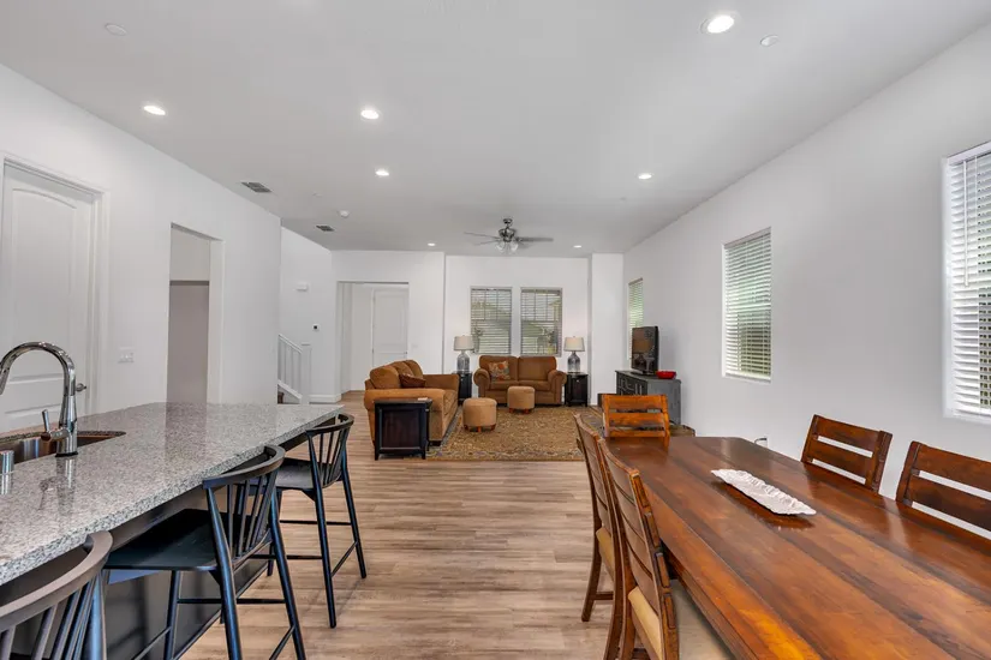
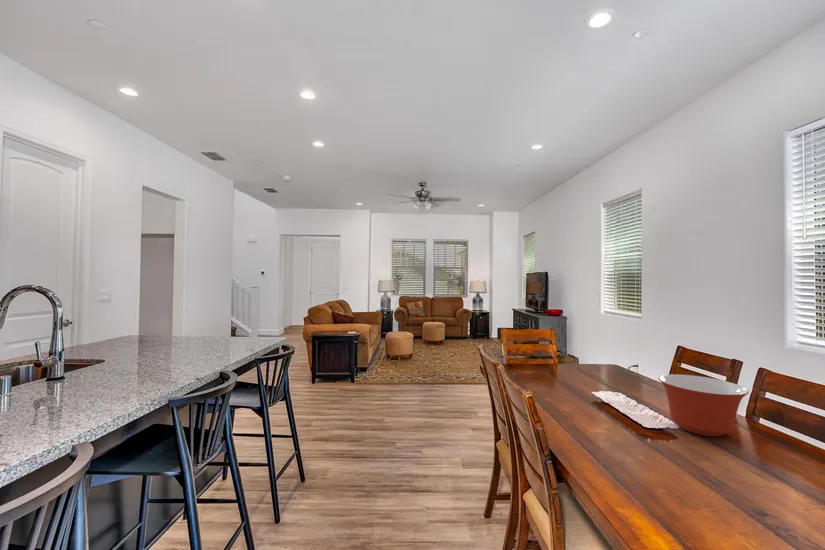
+ mixing bowl [658,373,750,437]
